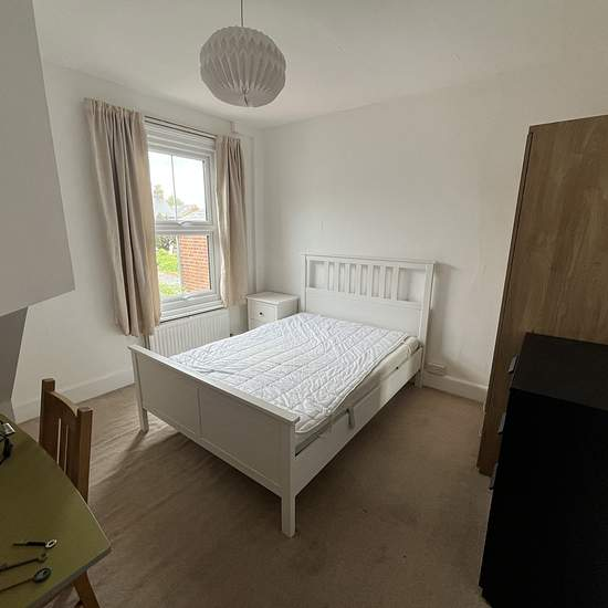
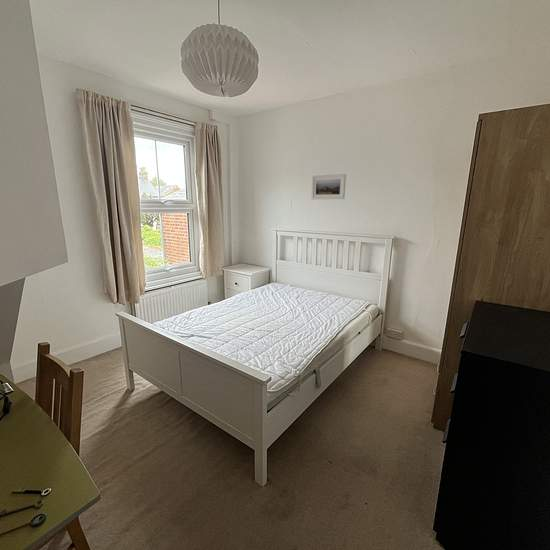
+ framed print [311,173,347,200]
